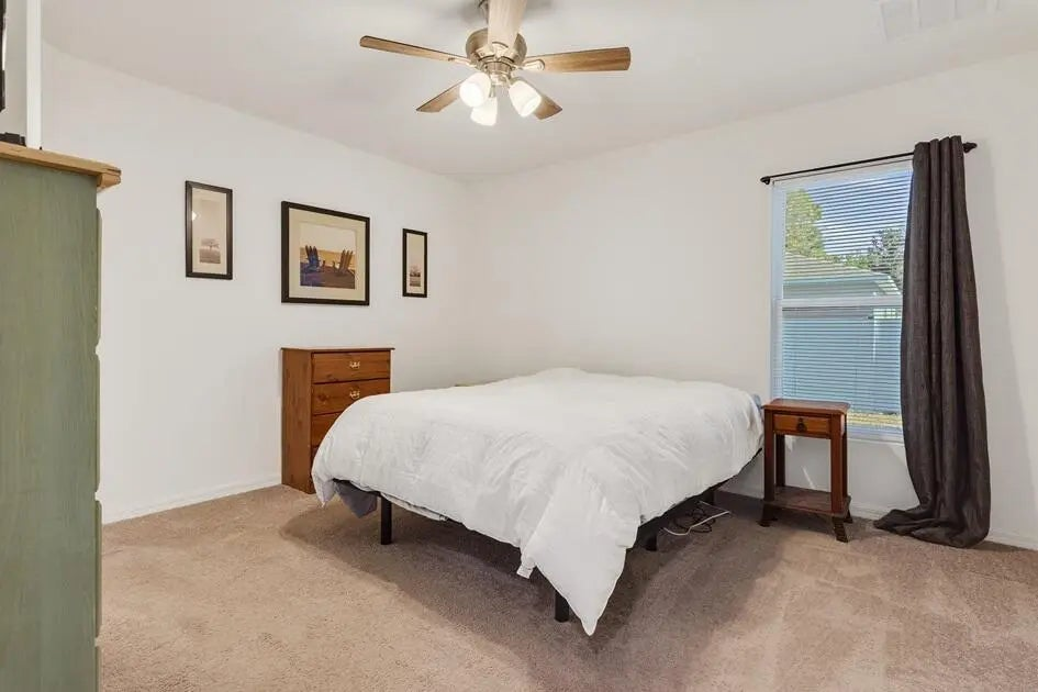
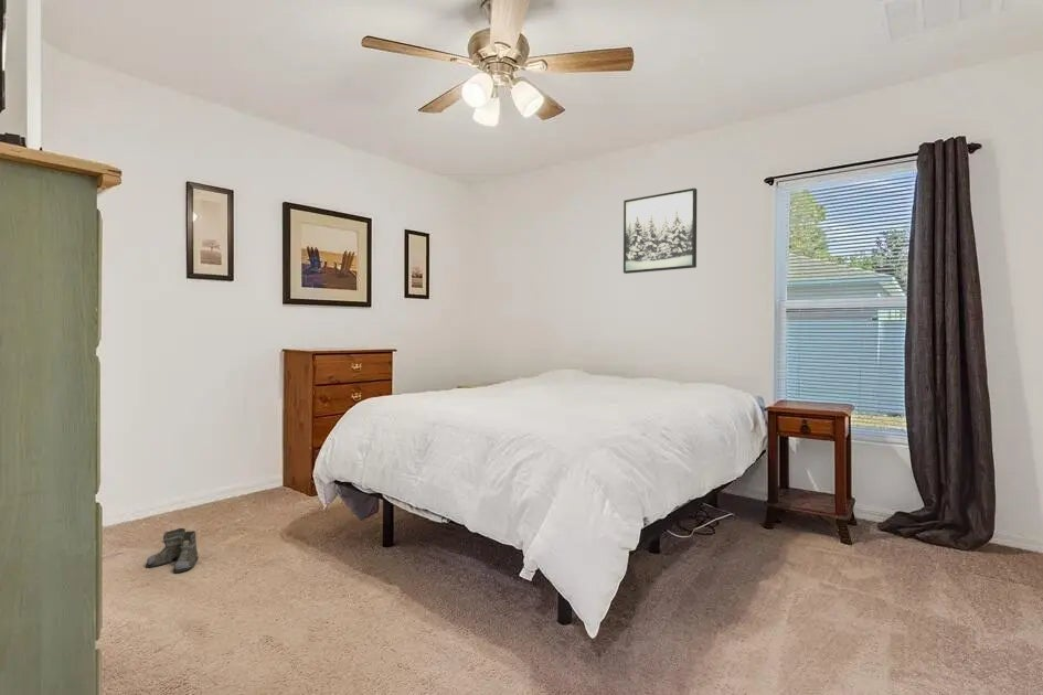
+ boots [145,527,201,574]
+ wall art [622,186,698,275]
